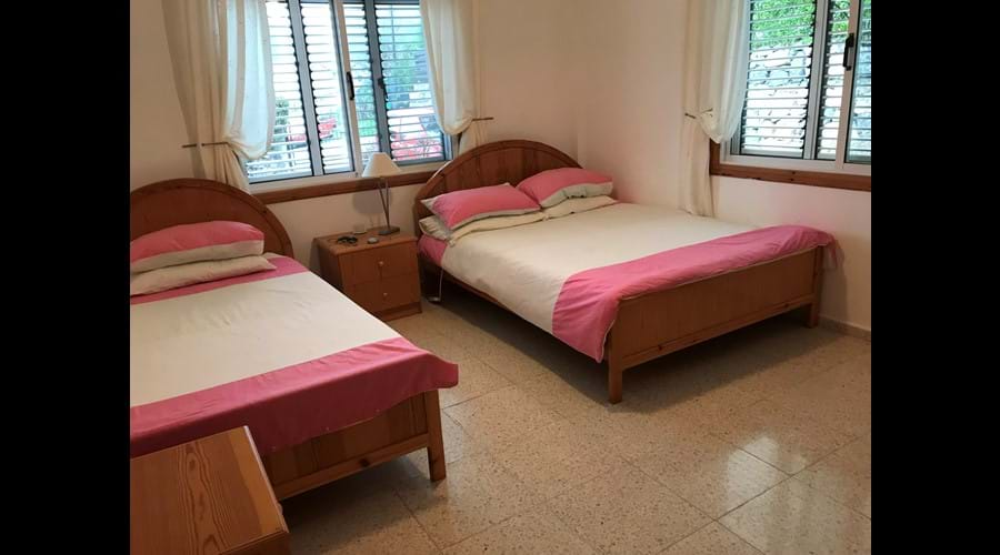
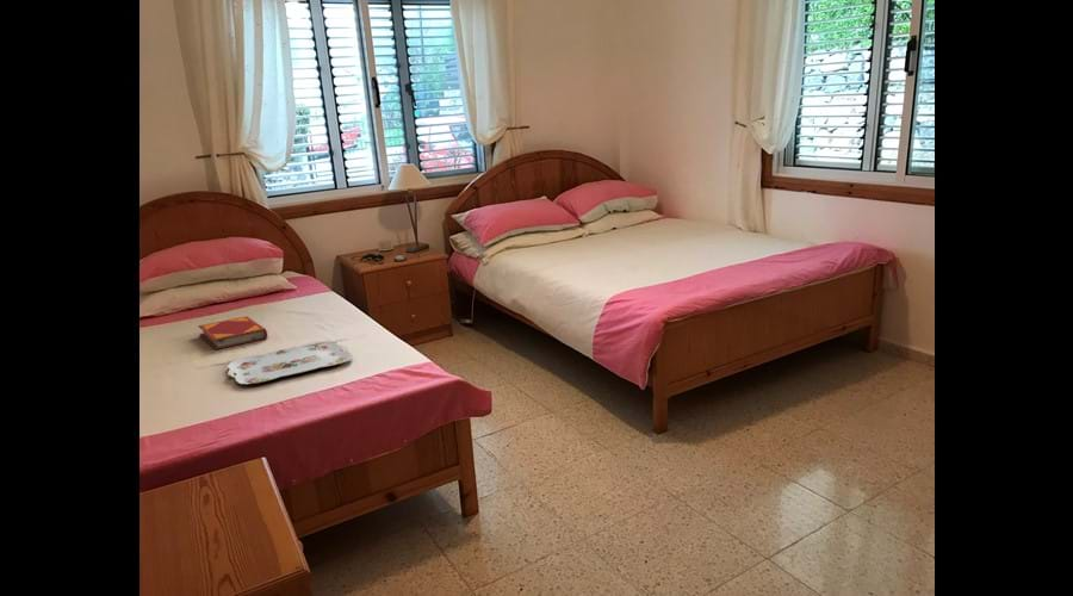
+ serving tray [227,341,353,385]
+ hardback book [198,315,268,350]
